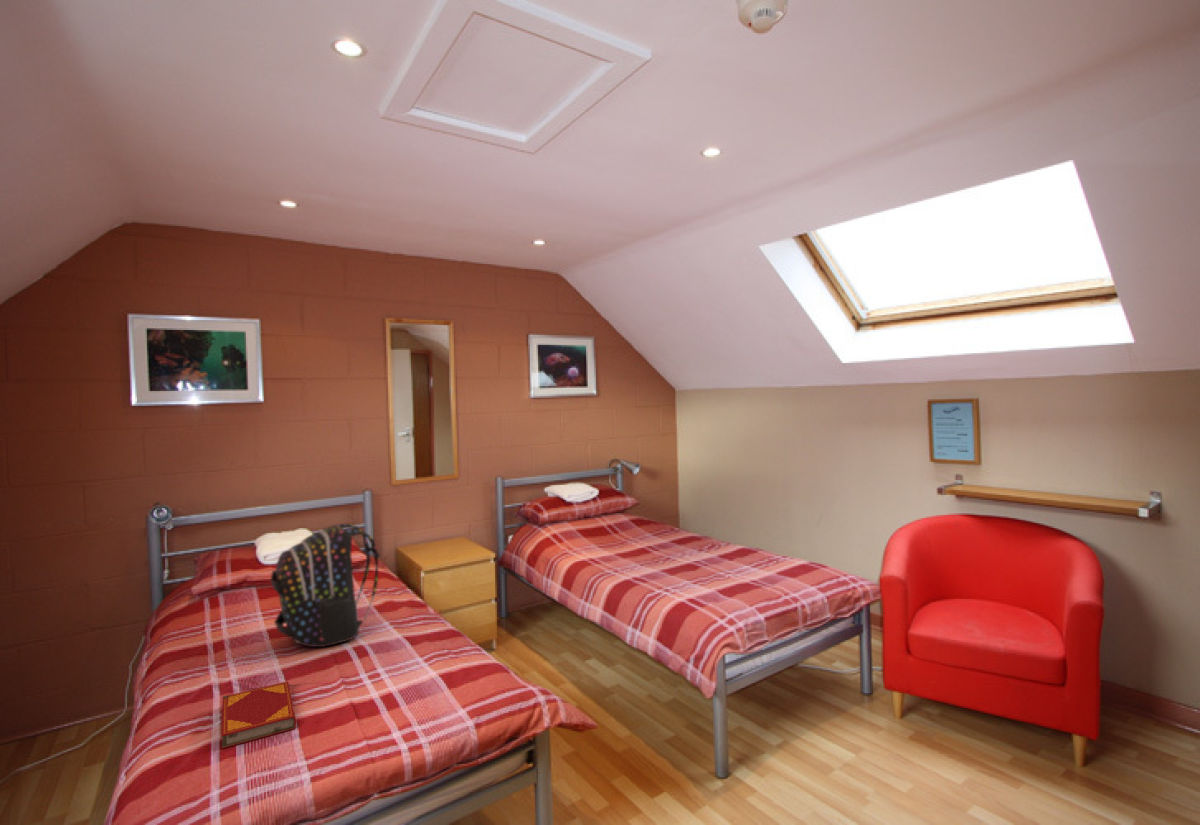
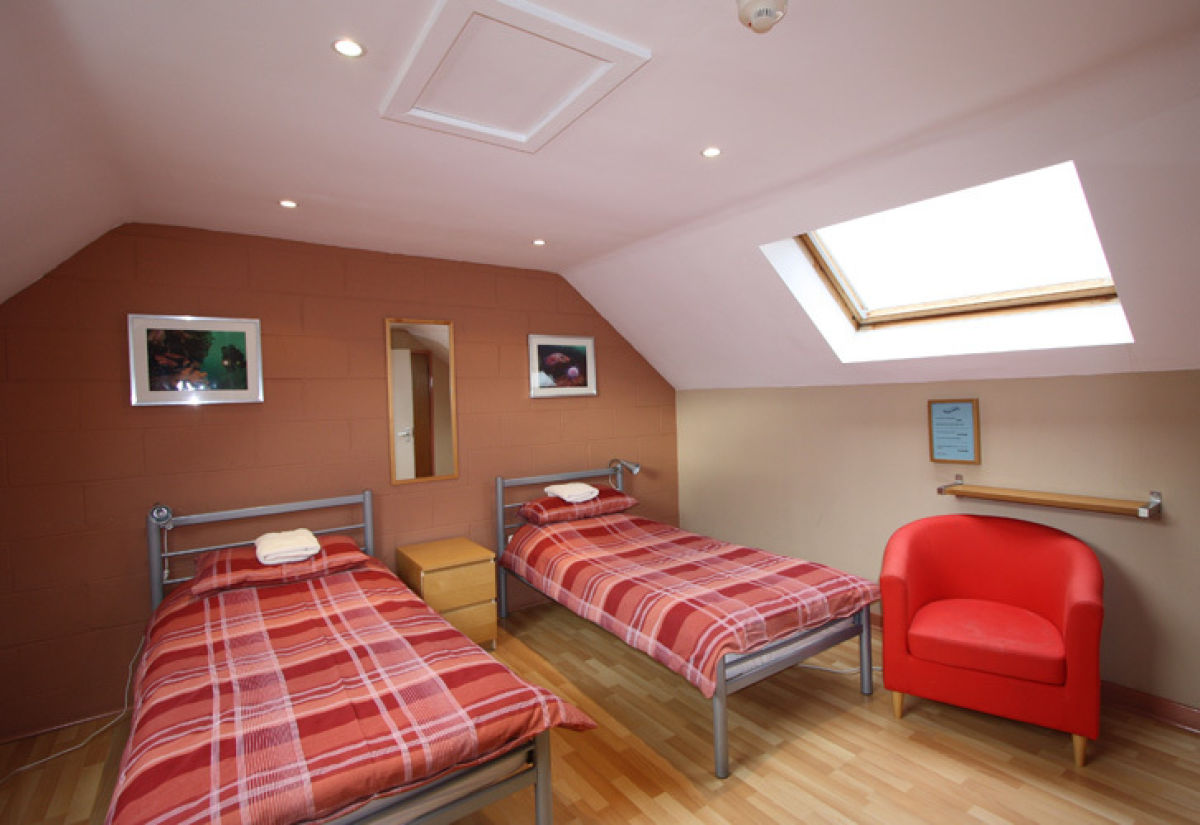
- backpack [269,523,381,648]
- hardback book [220,680,297,749]
